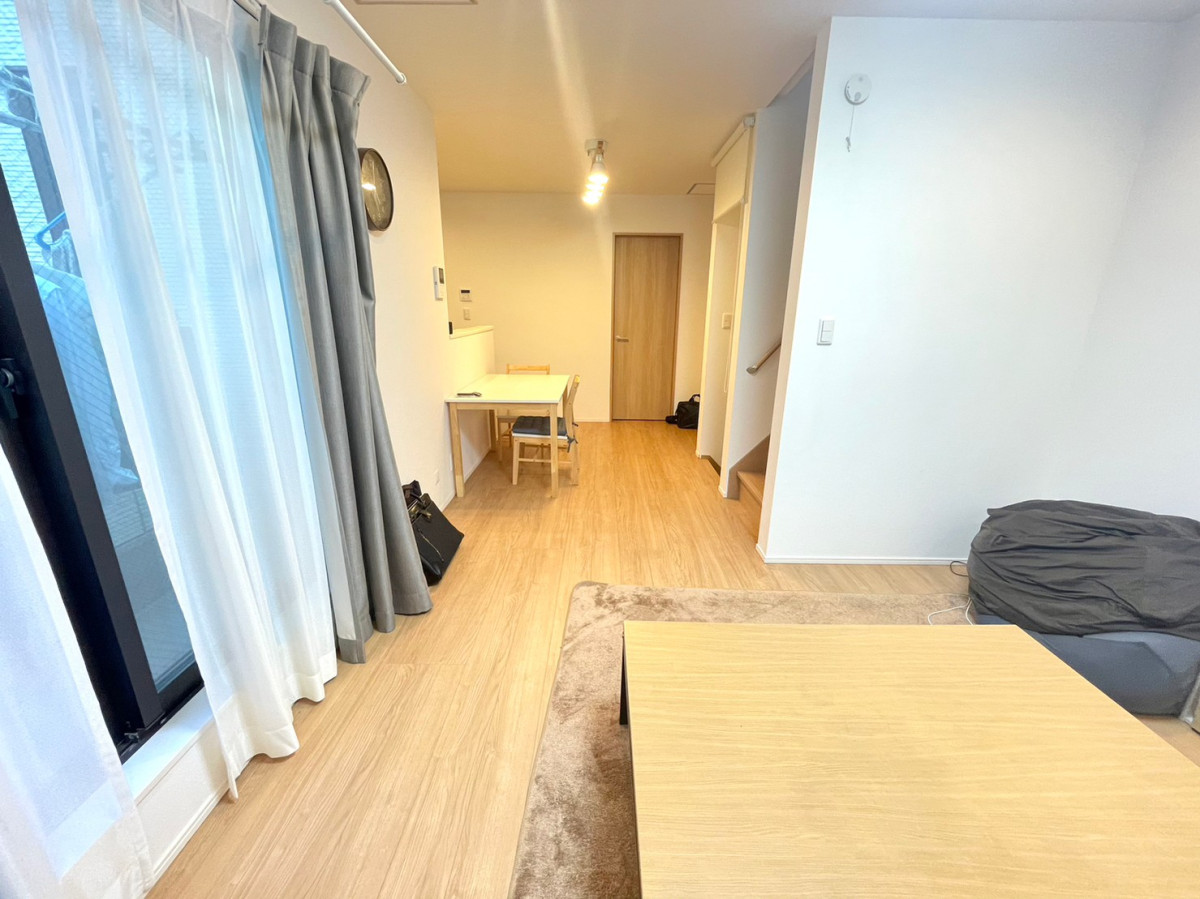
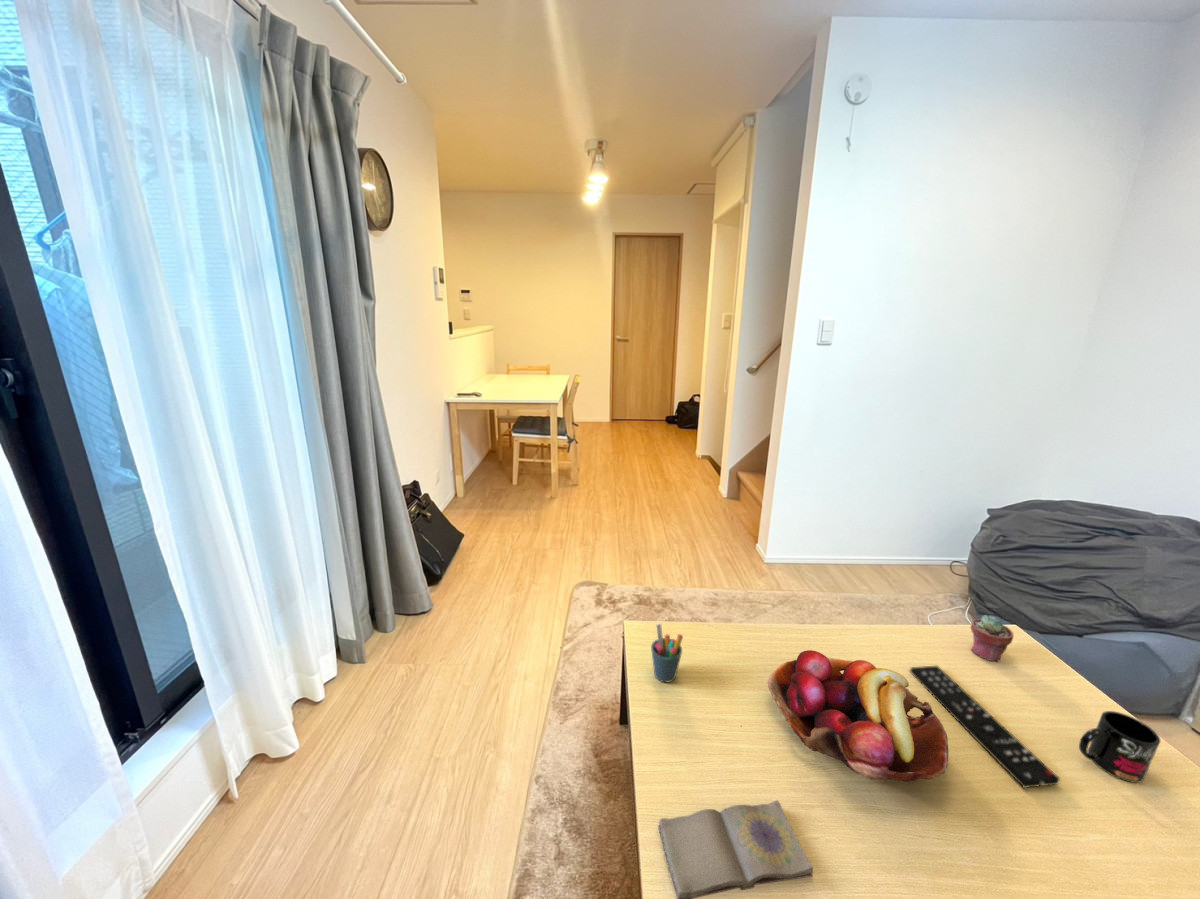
+ diary [657,799,814,899]
+ remote control [909,665,1061,789]
+ mug [1078,710,1161,784]
+ fruit basket [767,649,949,783]
+ potted succulent [970,614,1015,663]
+ pen holder [650,623,684,683]
